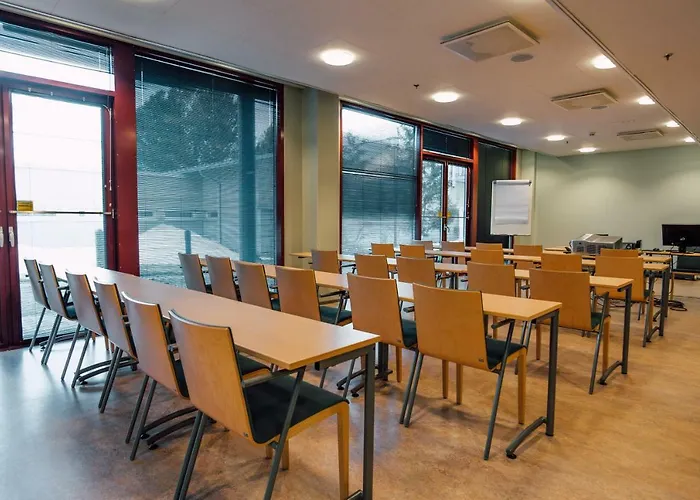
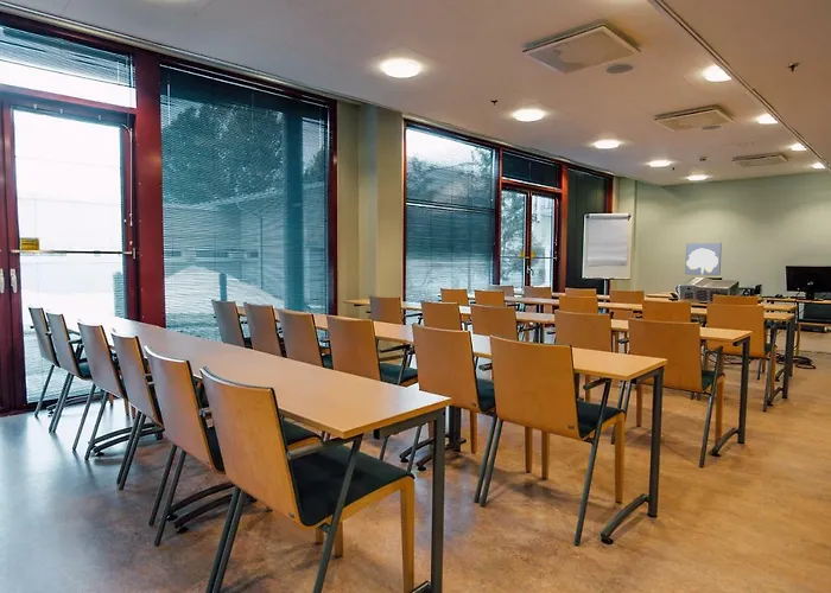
+ wall art [684,242,723,276]
